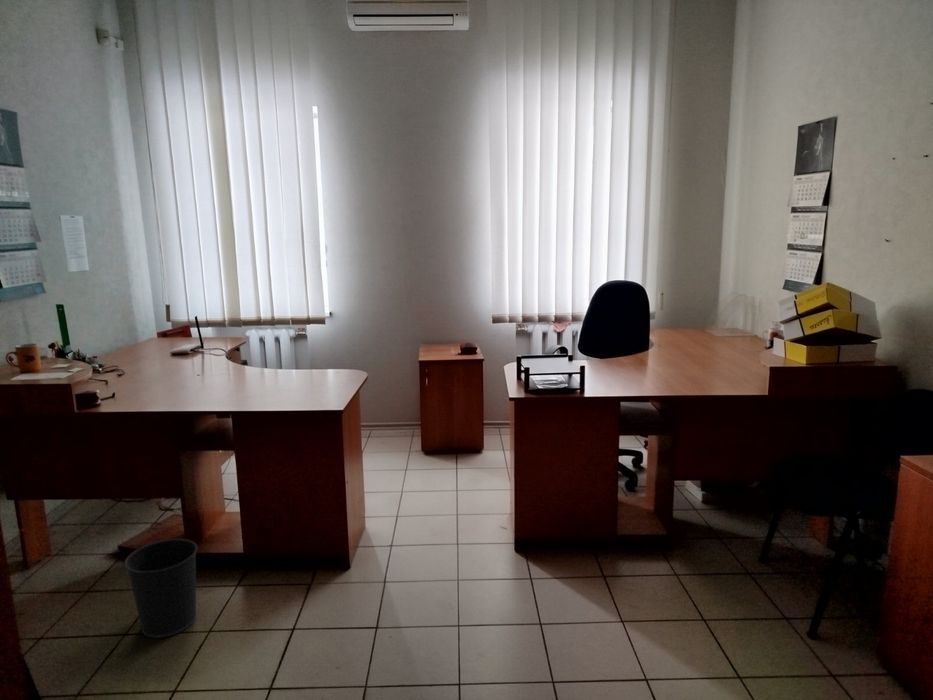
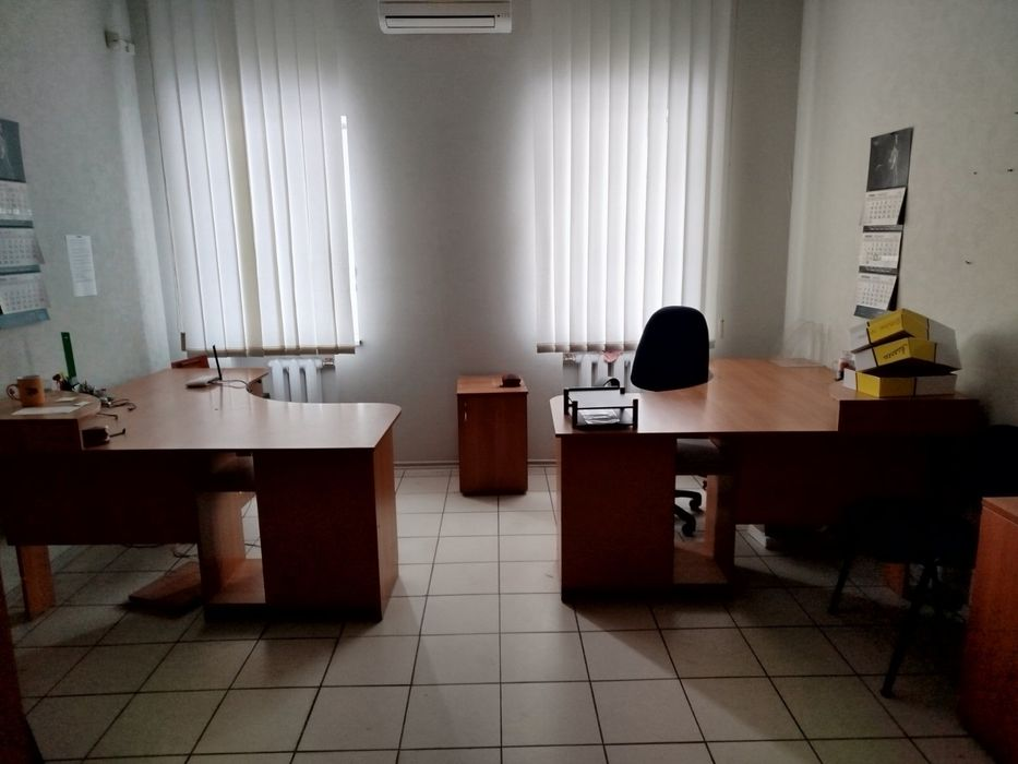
- wastebasket [124,538,198,639]
